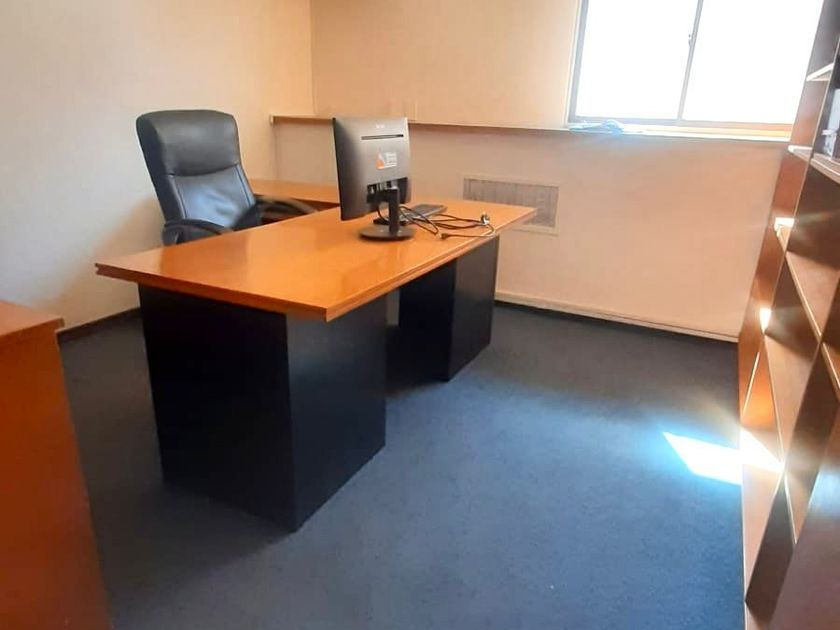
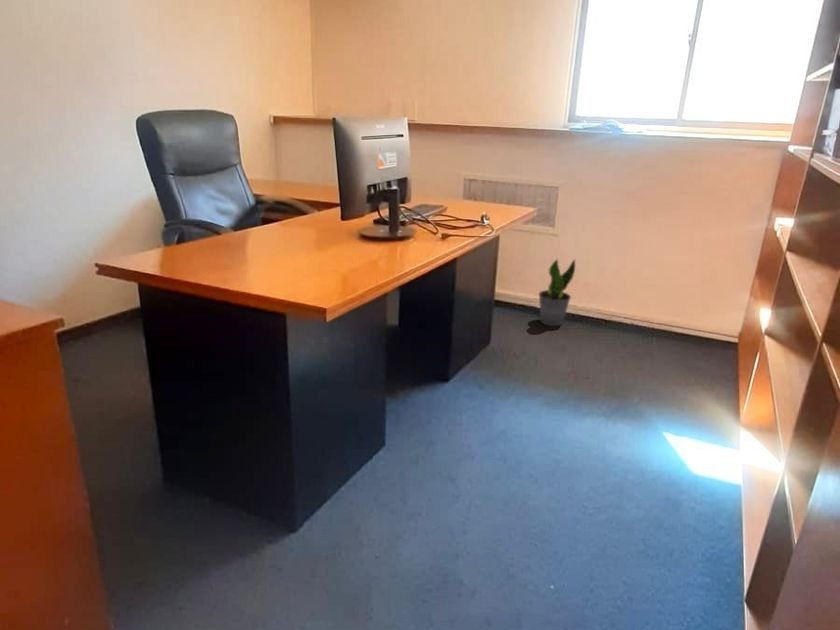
+ potted plant [538,258,576,327]
